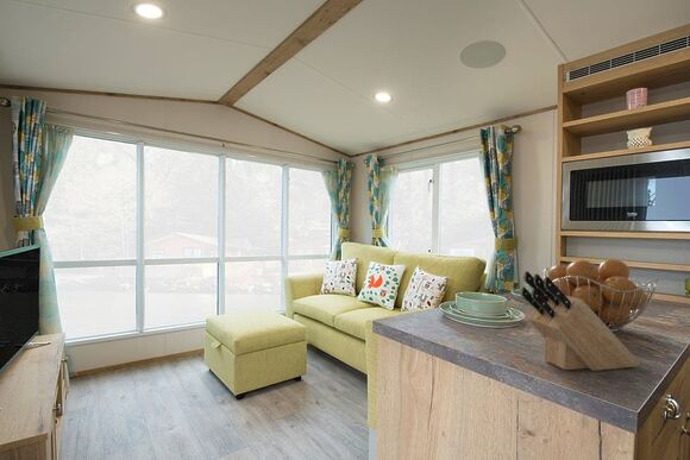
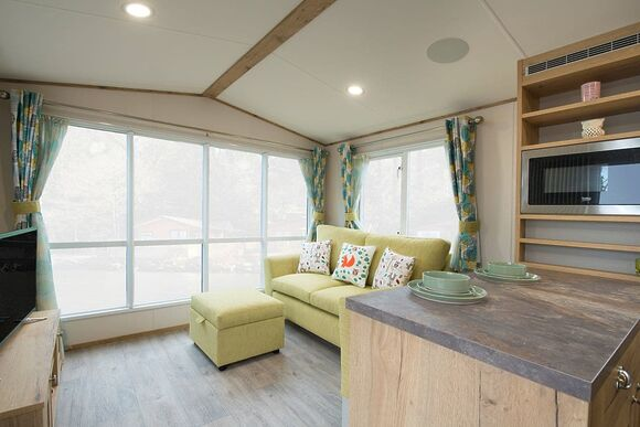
- fruit basket [542,258,659,333]
- knife block [520,270,641,372]
